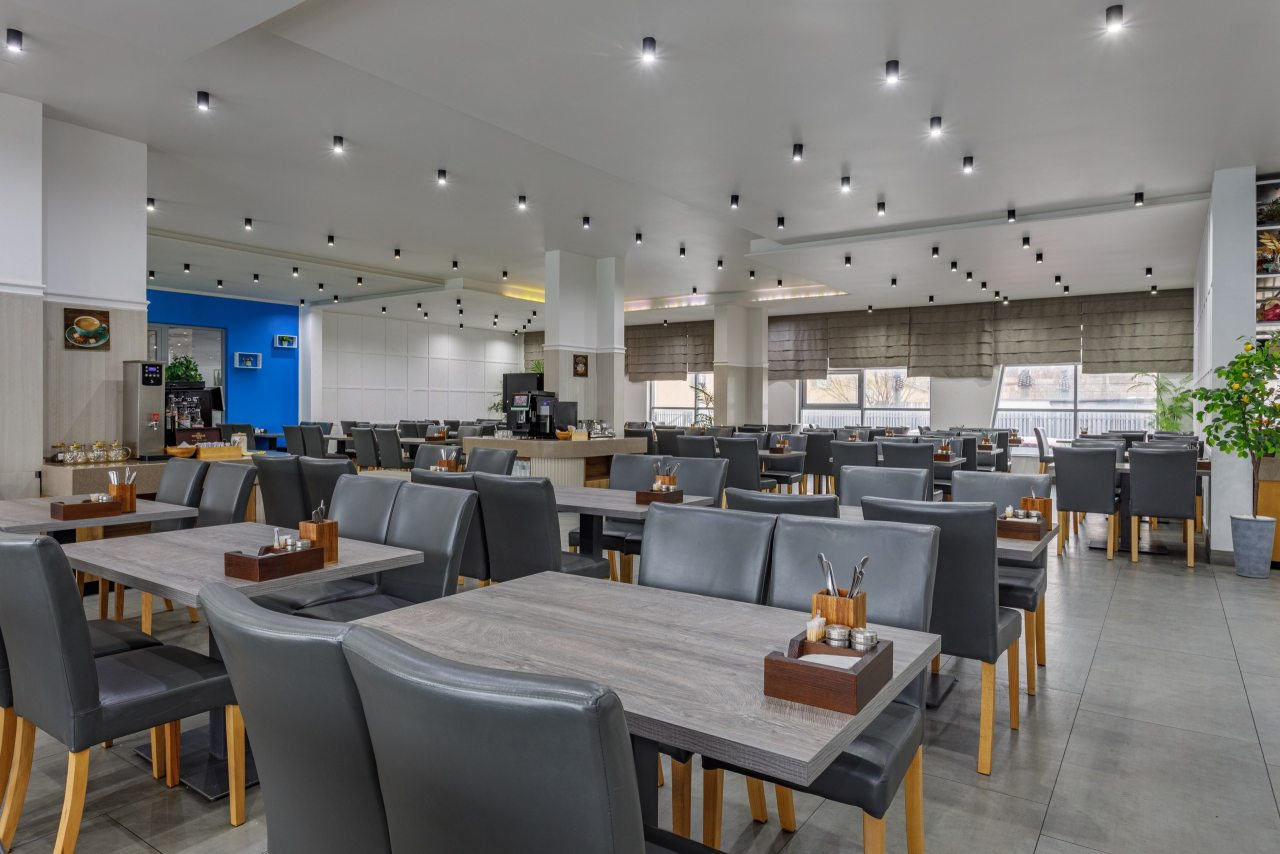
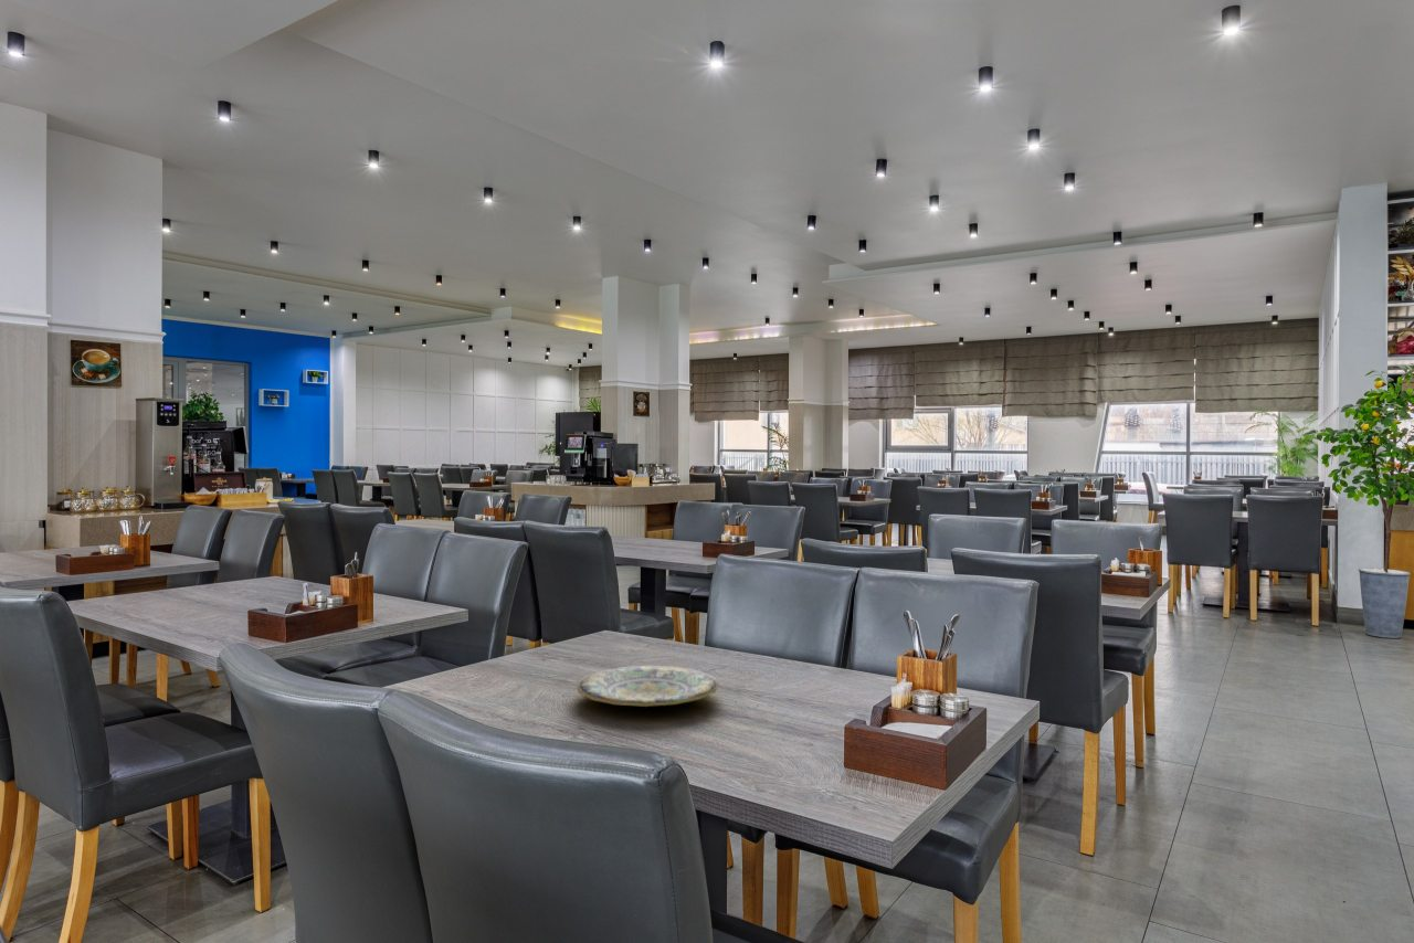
+ plate [576,665,720,708]
